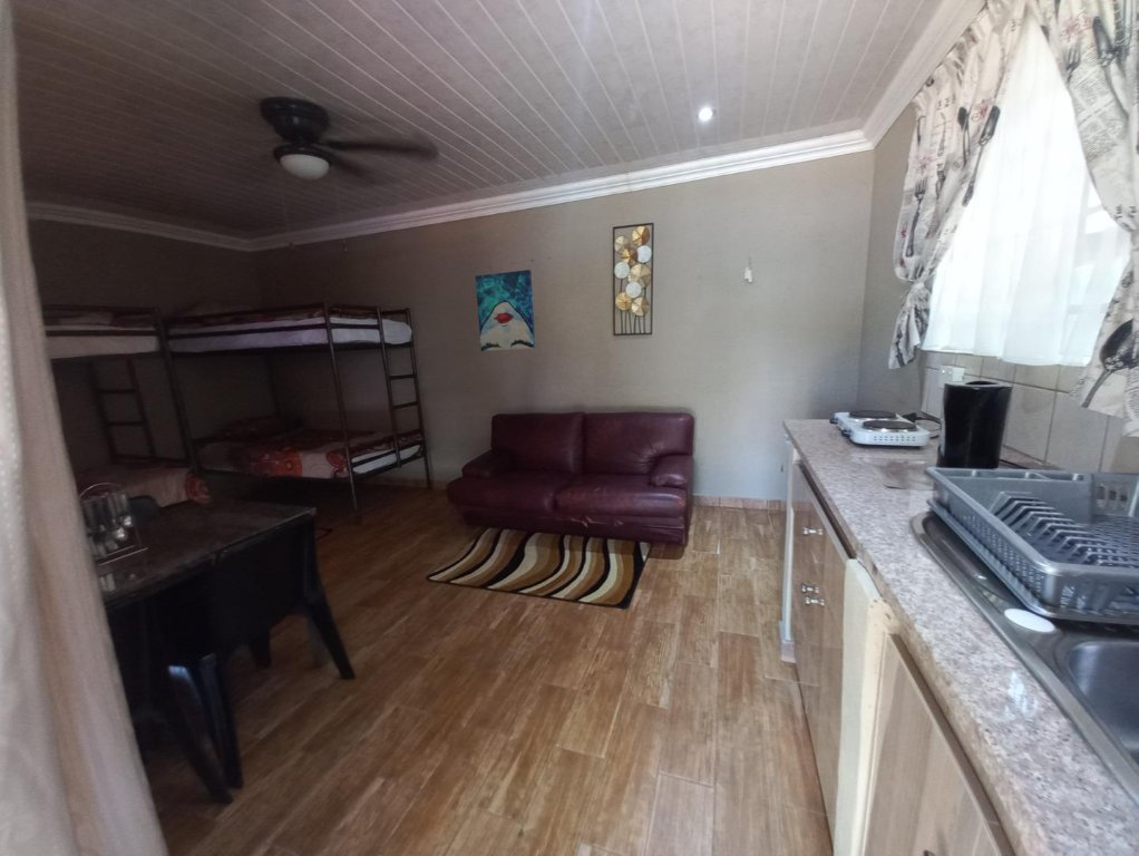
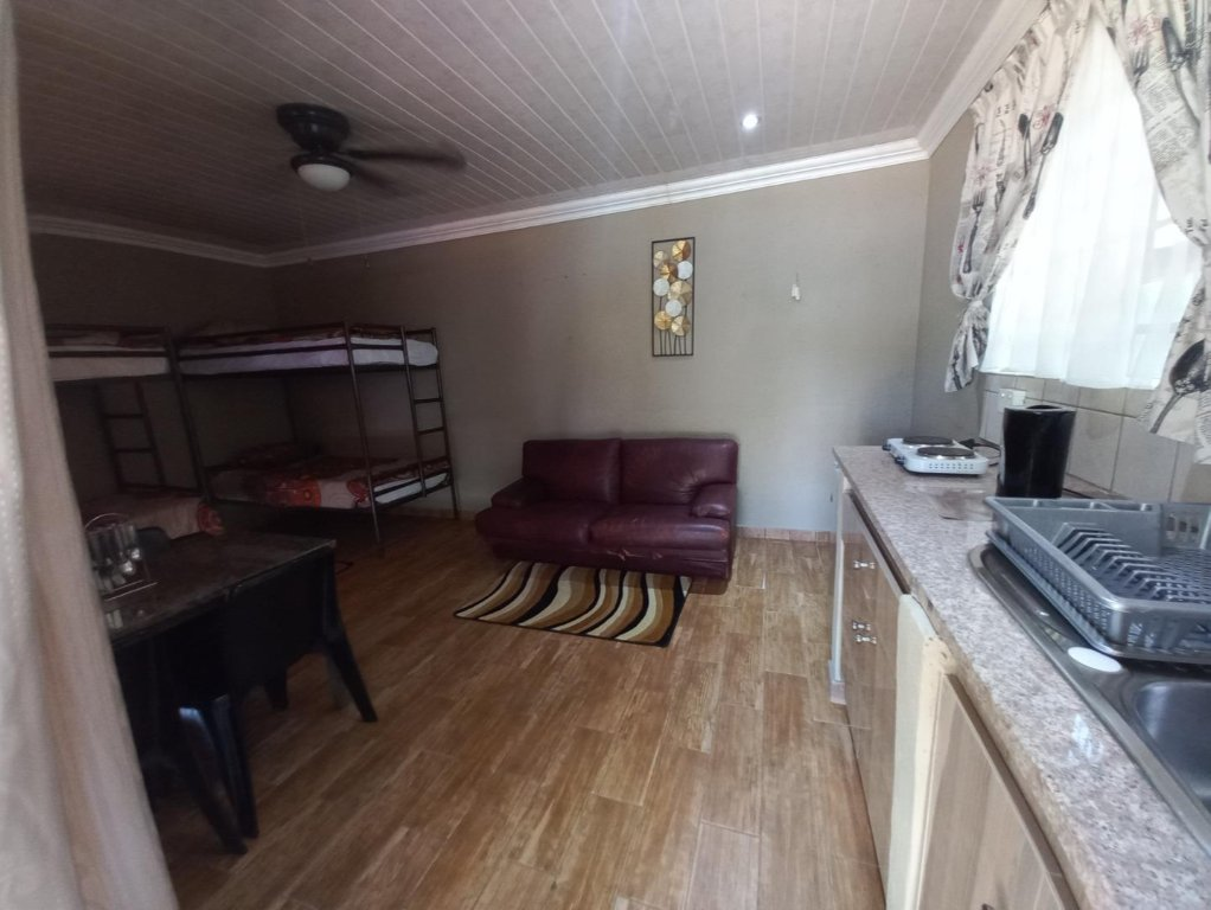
- wall art [475,269,536,352]
